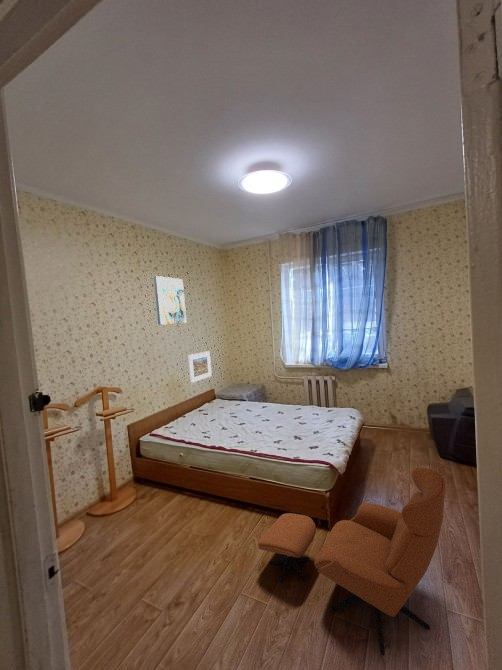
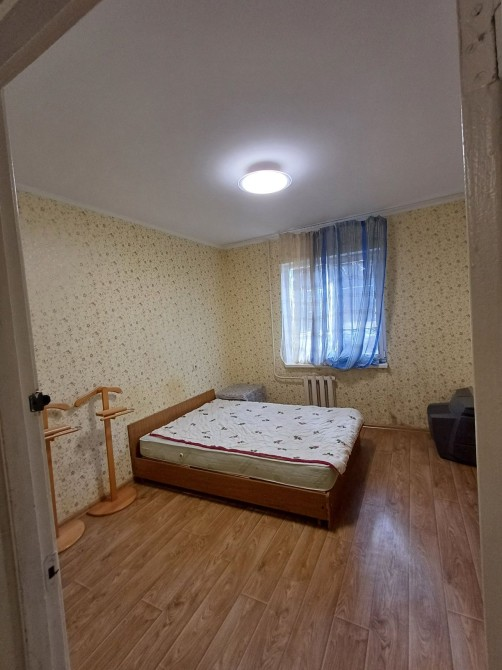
- armchair [257,467,446,657]
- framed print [187,350,213,384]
- wall art [153,275,187,326]
